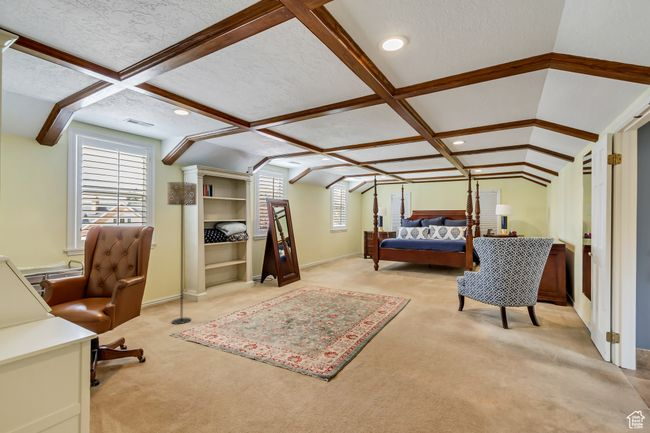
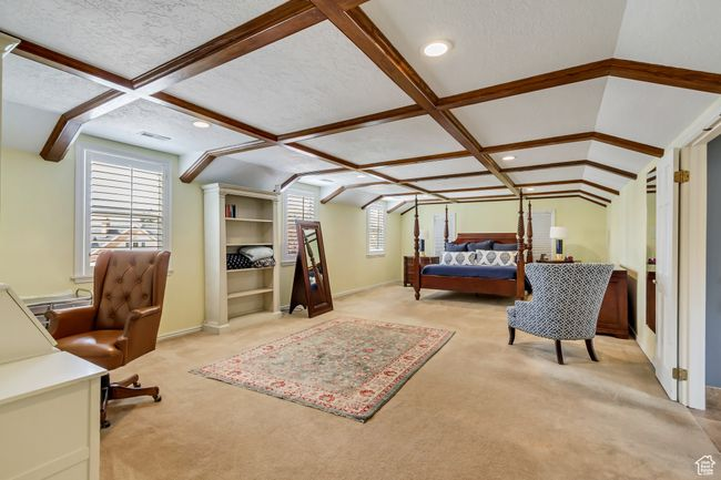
- floor lamp [166,181,198,325]
